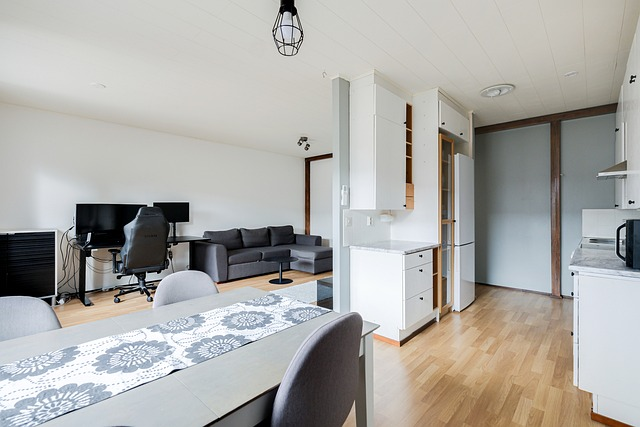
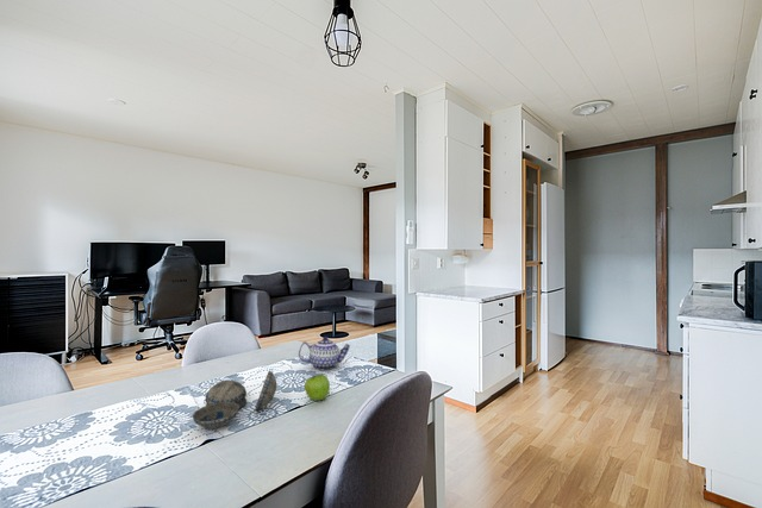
+ decorative bowl [192,369,277,429]
+ fruit [304,374,331,402]
+ teapot [298,335,351,371]
